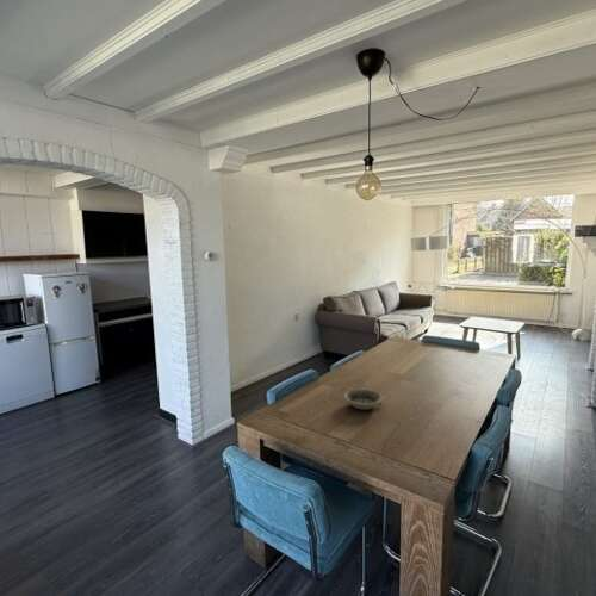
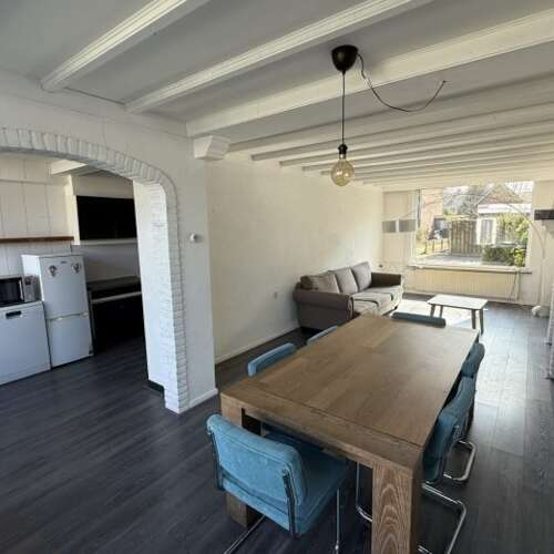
- bowl [343,389,383,411]
